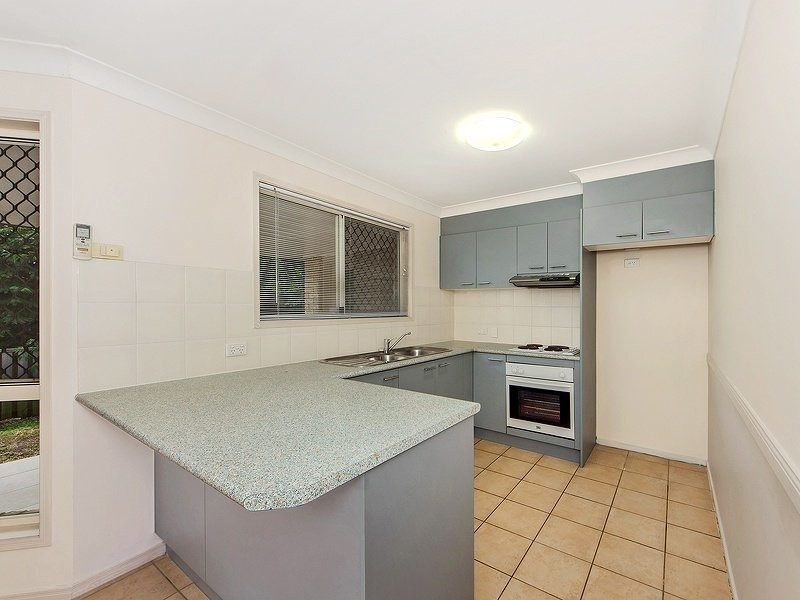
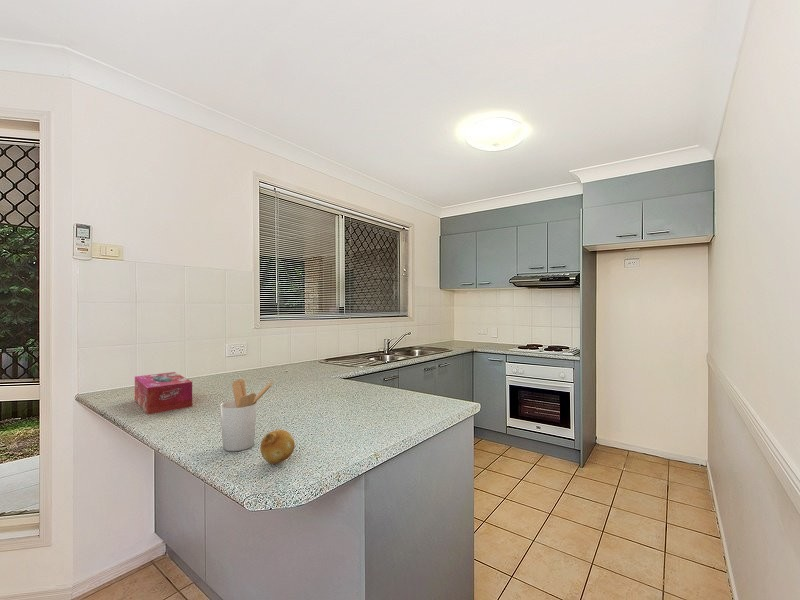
+ utensil holder [219,378,274,452]
+ fruit [260,429,296,465]
+ tissue box [134,371,193,415]
